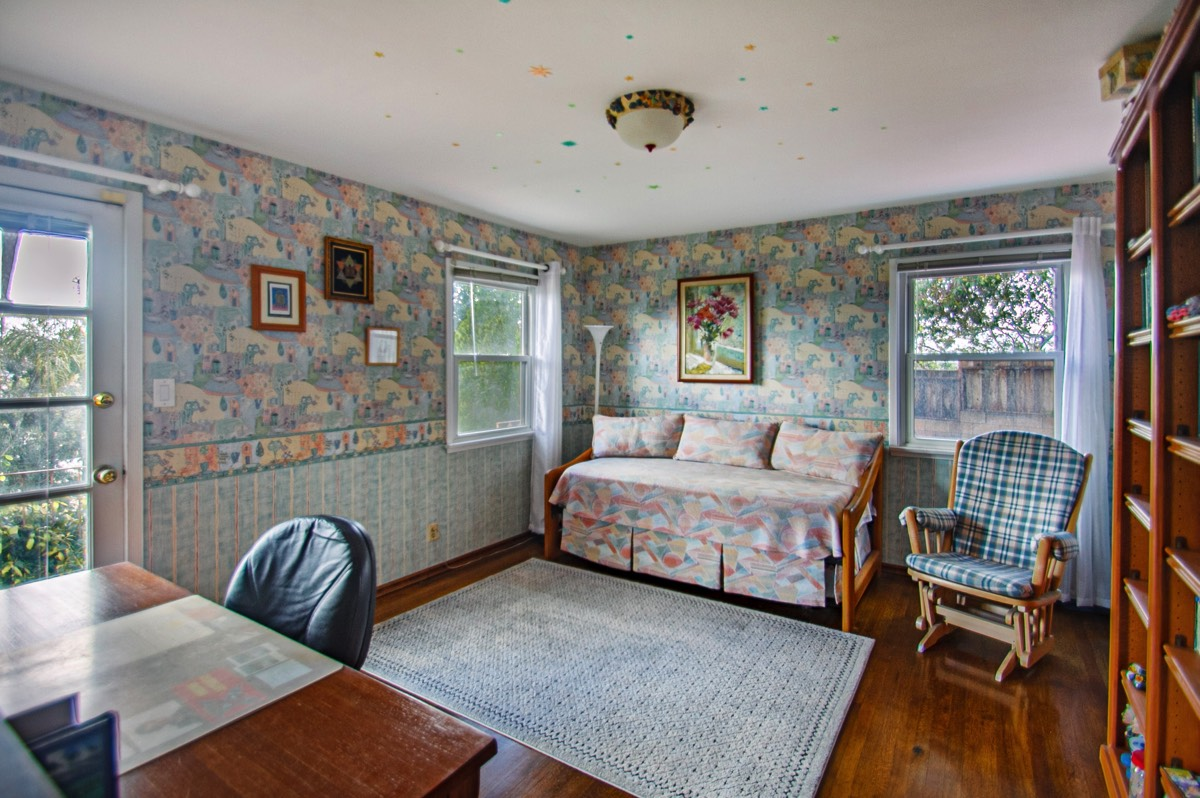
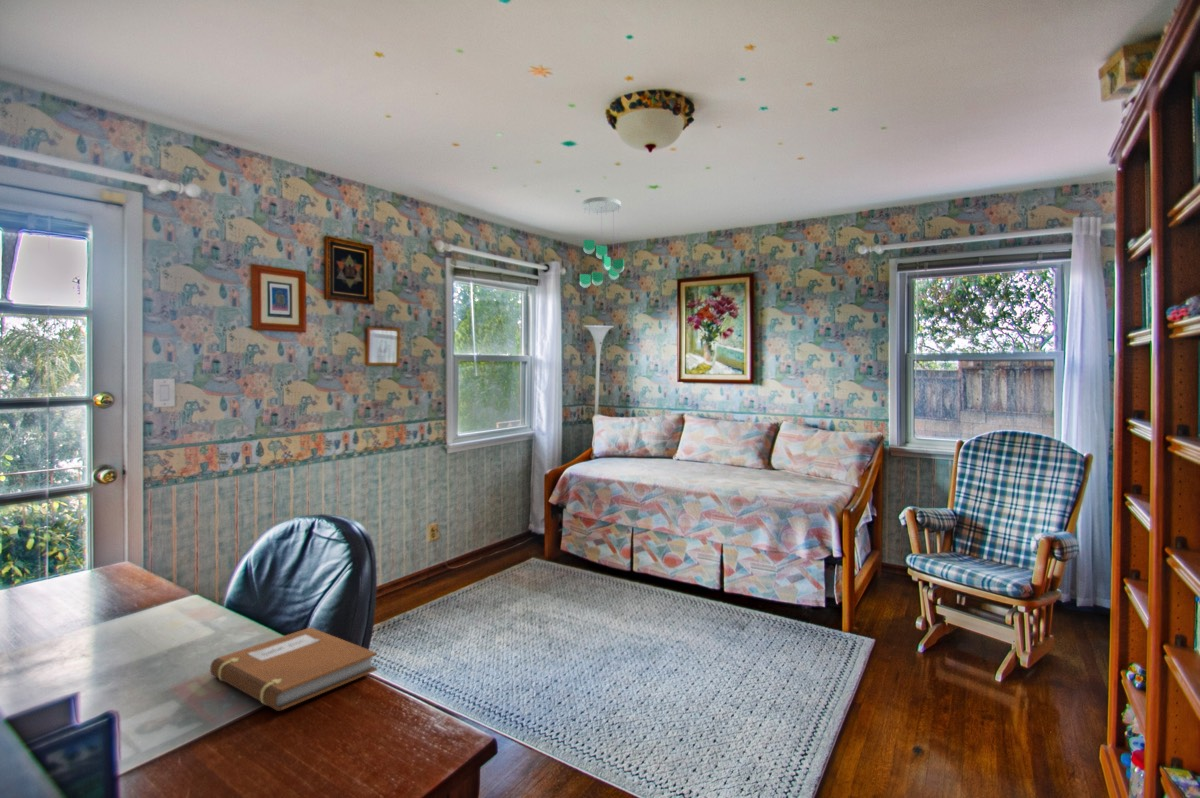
+ notebook [209,626,378,712]
+ ceiling mobile [579,196,625,289]
